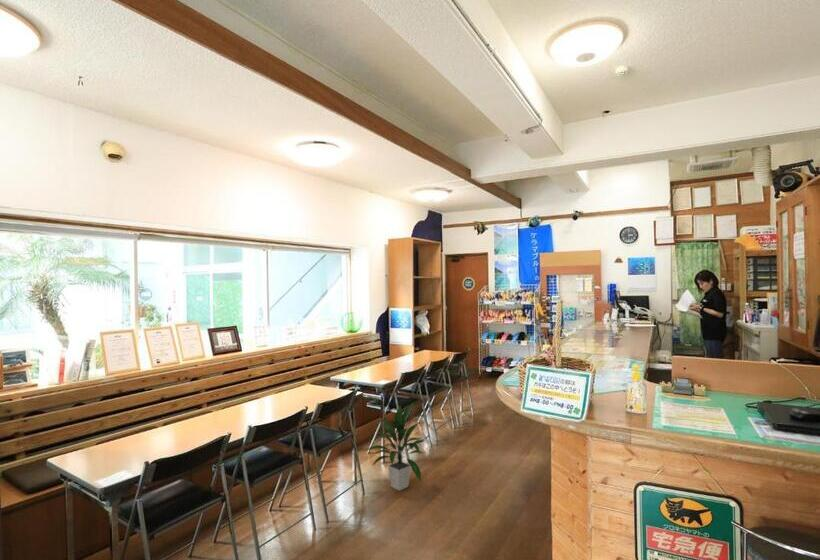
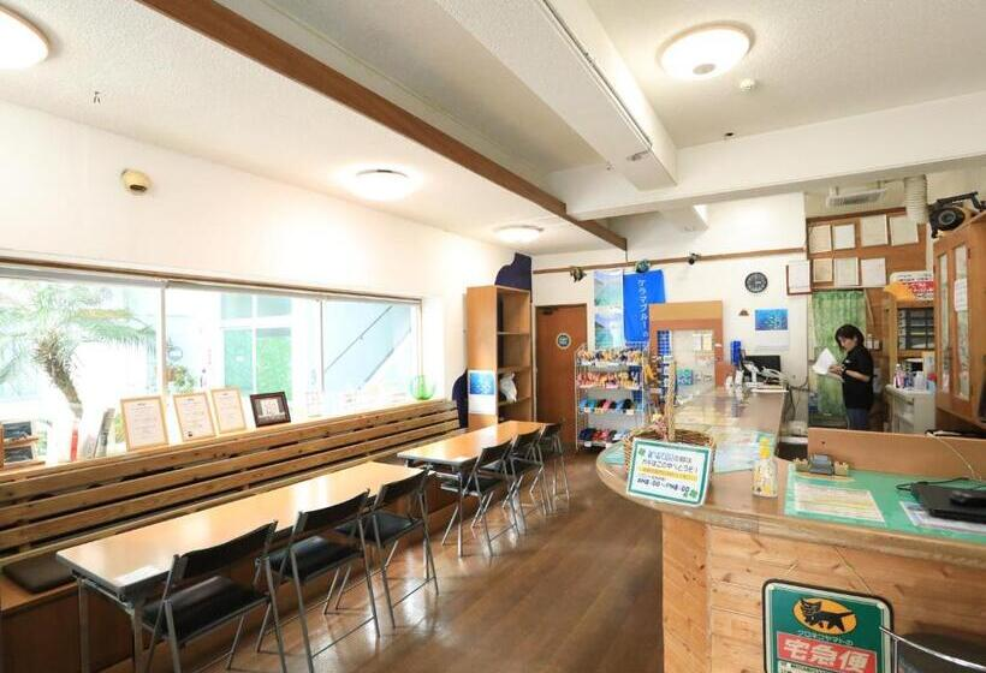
- indoor plant [364,403,426,492]
